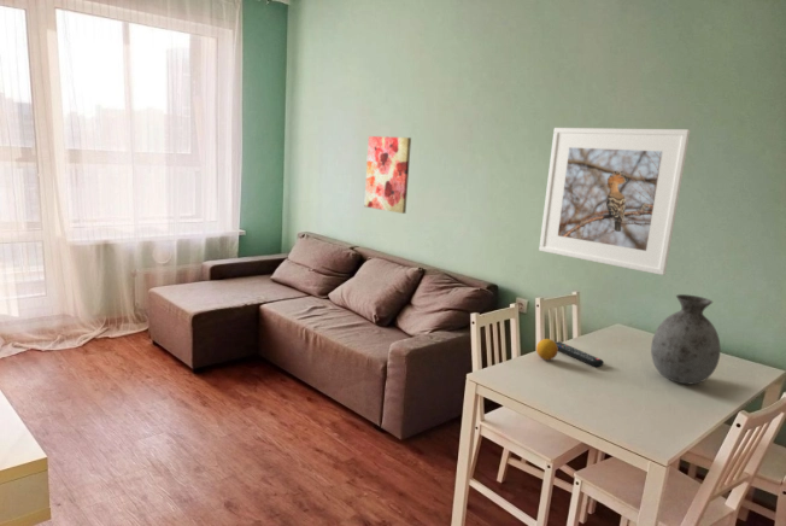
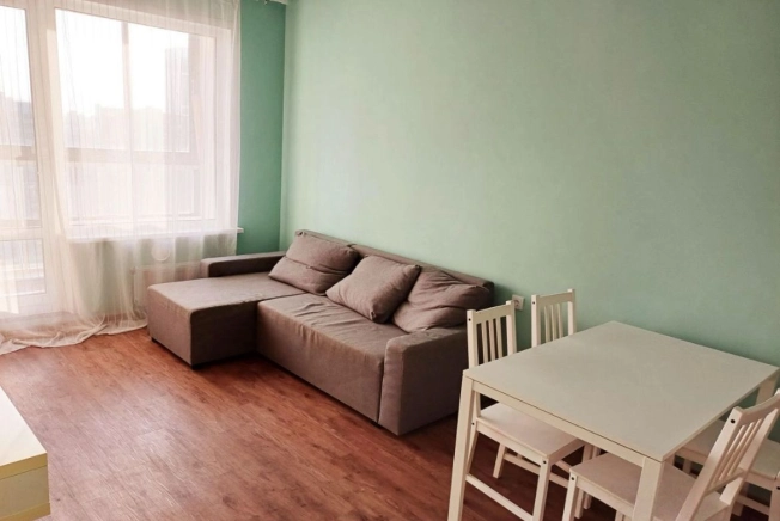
- vase [650,293,721,385]
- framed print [538,127,692,276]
- wall art [363,135,412,215]
- fruit [535,338,559,361]
- remote control [555,340,605,368]
